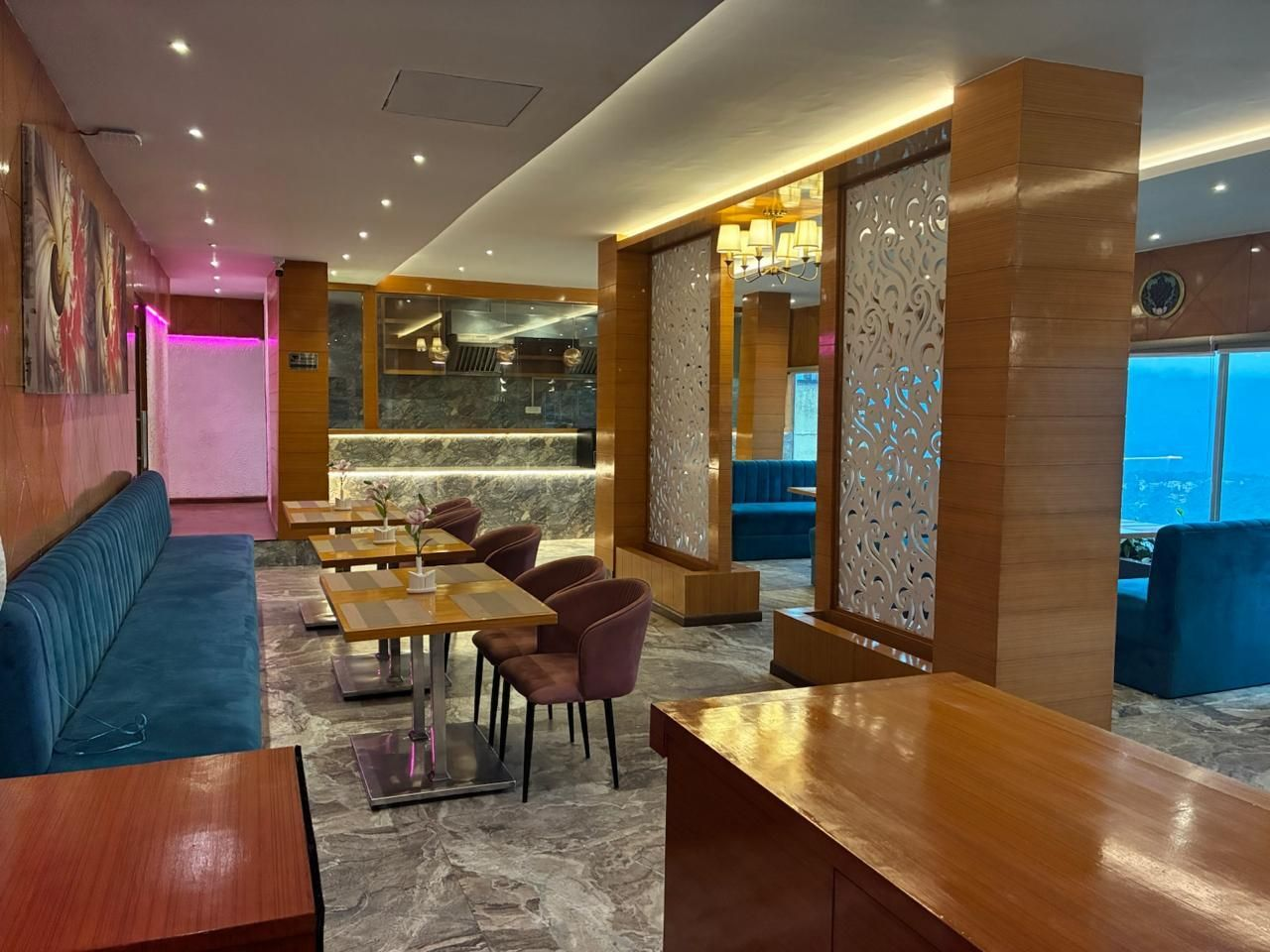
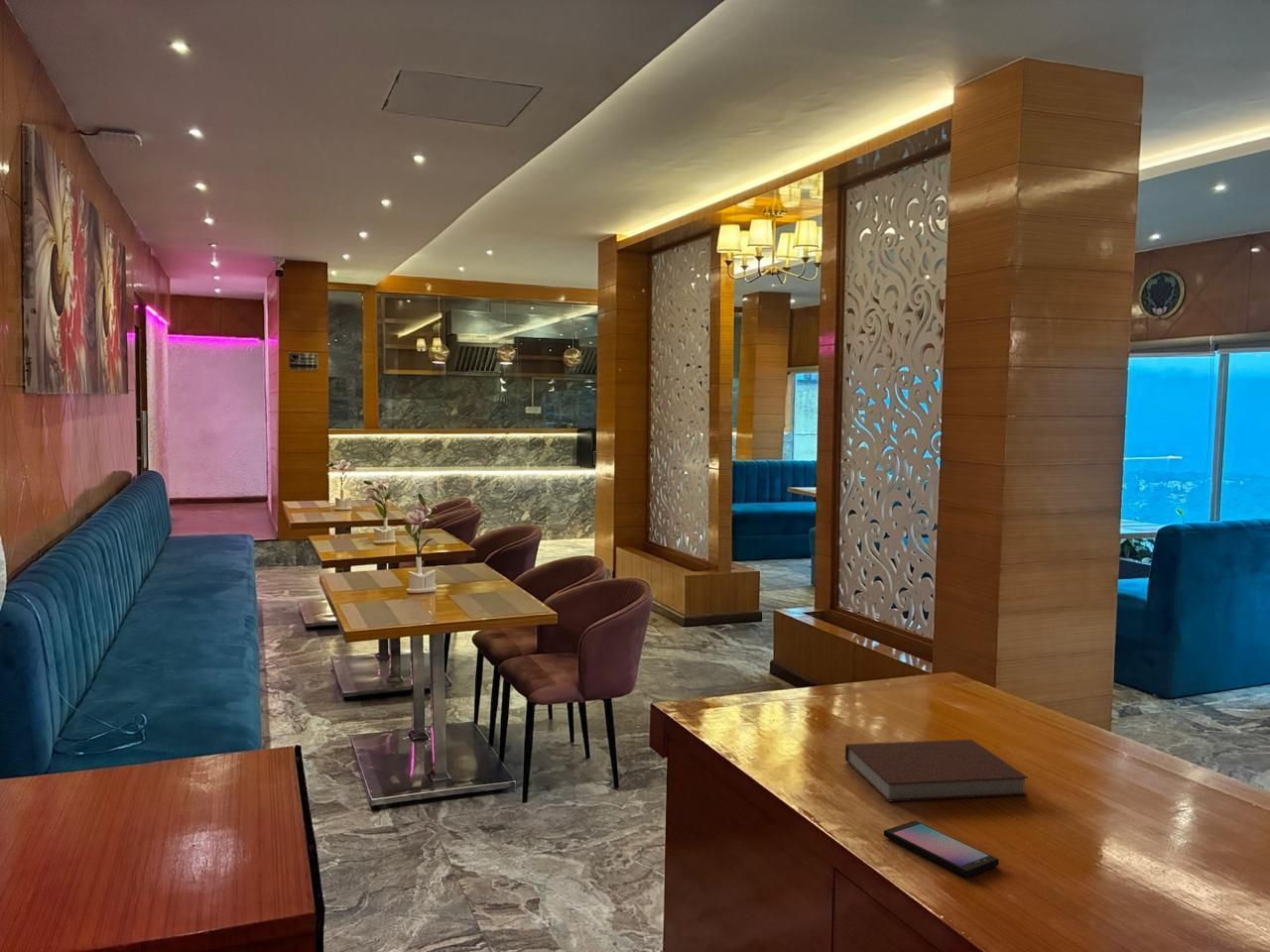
+ smartphone [883,819,1000,879]
+ notebook [844,739,1030,802]
